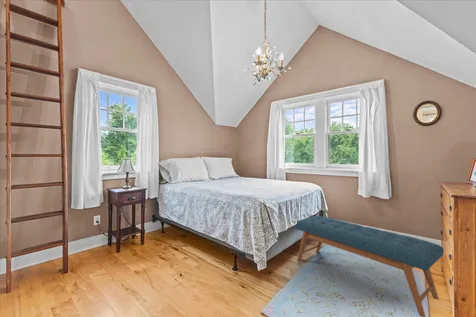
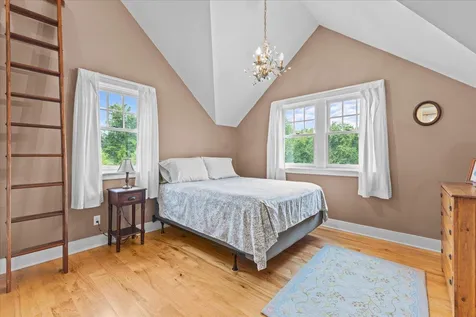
- bench [293,215,445,317]
